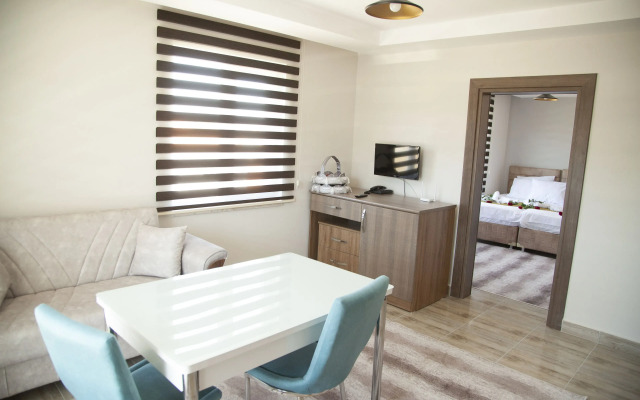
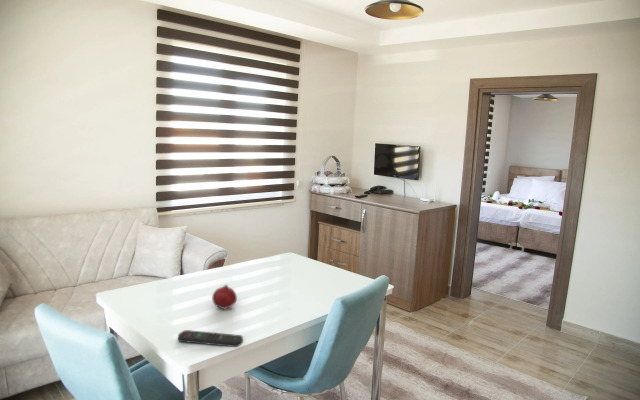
+ fruit [211,283,238,310]
+ remote control [177,329,244,348]
